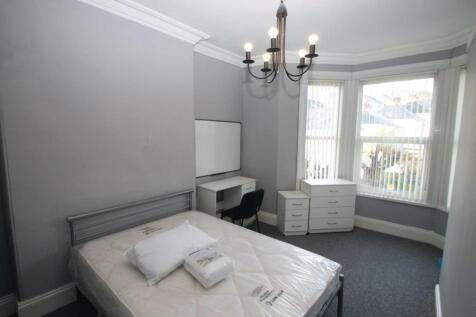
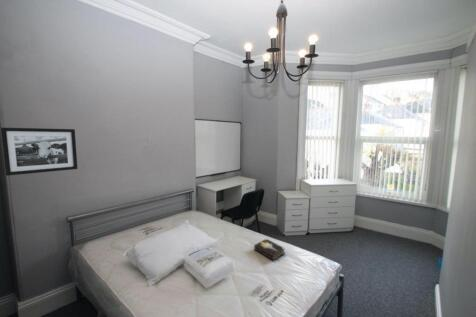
+ picture frame [0,127,79,177]
+ hardback book [253,238,286,261]
